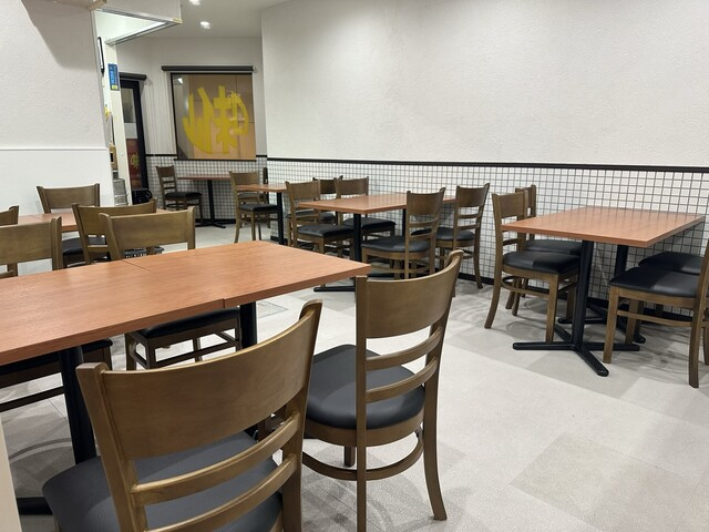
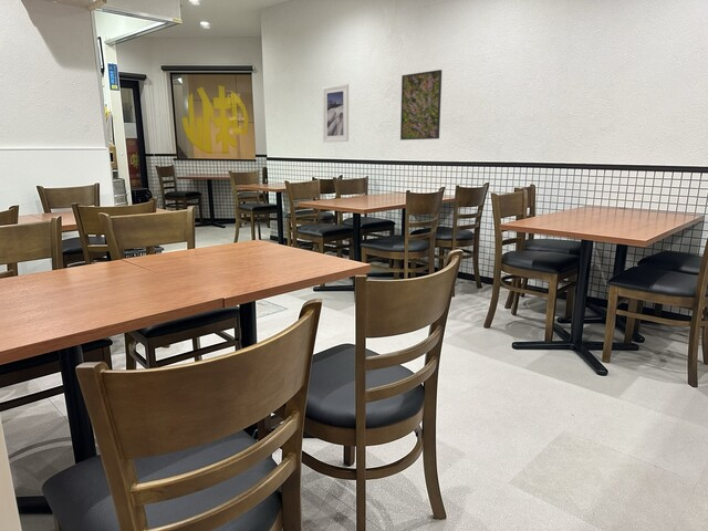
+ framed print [399,69,444,142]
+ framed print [322,83,350,143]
